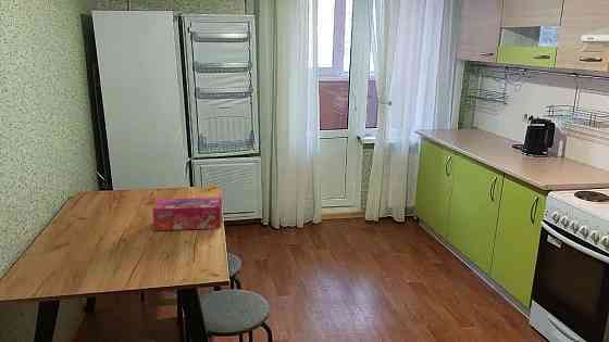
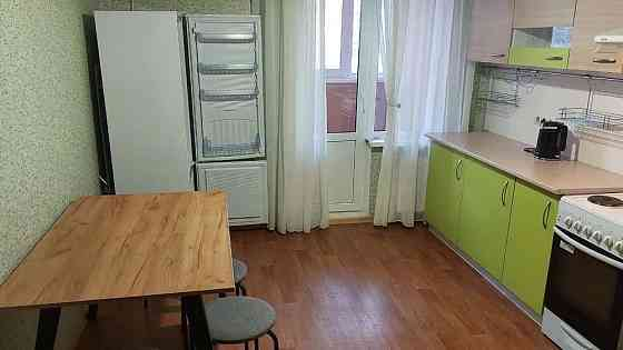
- tissue box [151,197,223,231]
